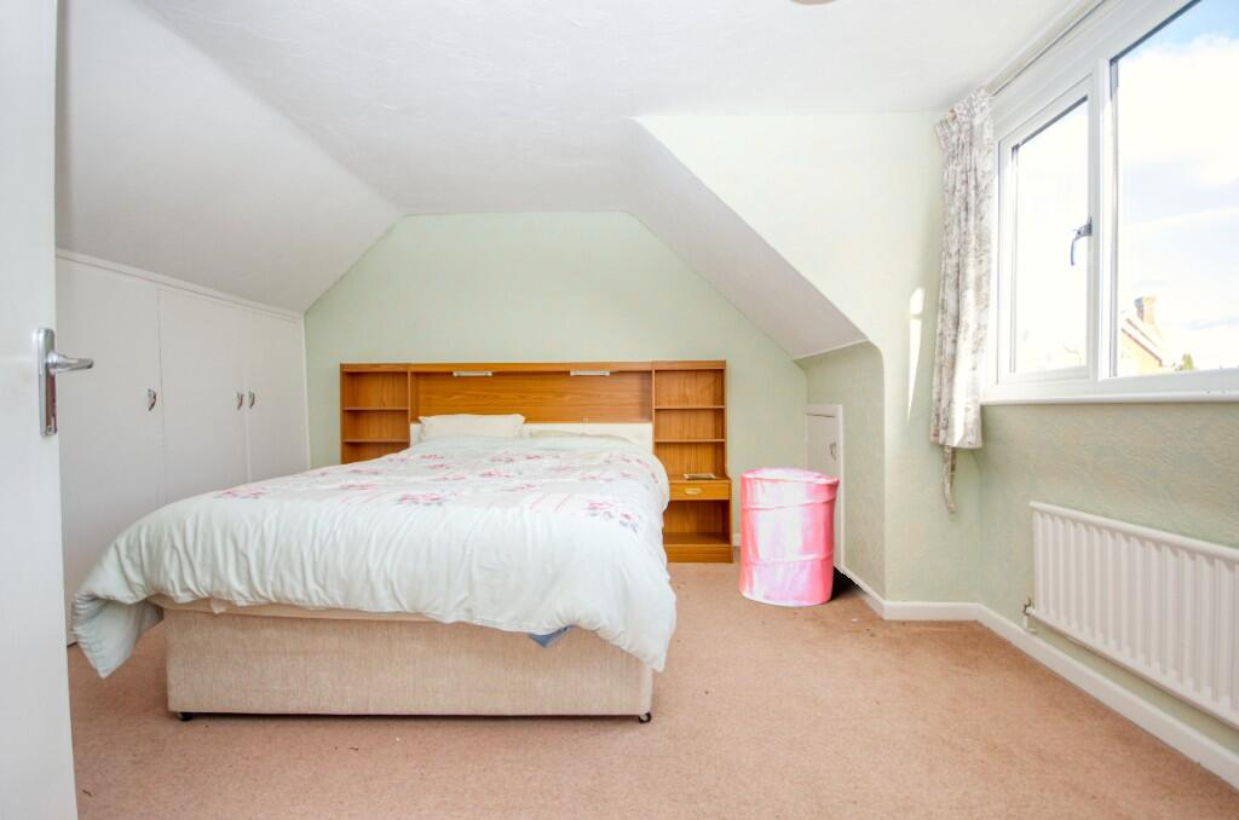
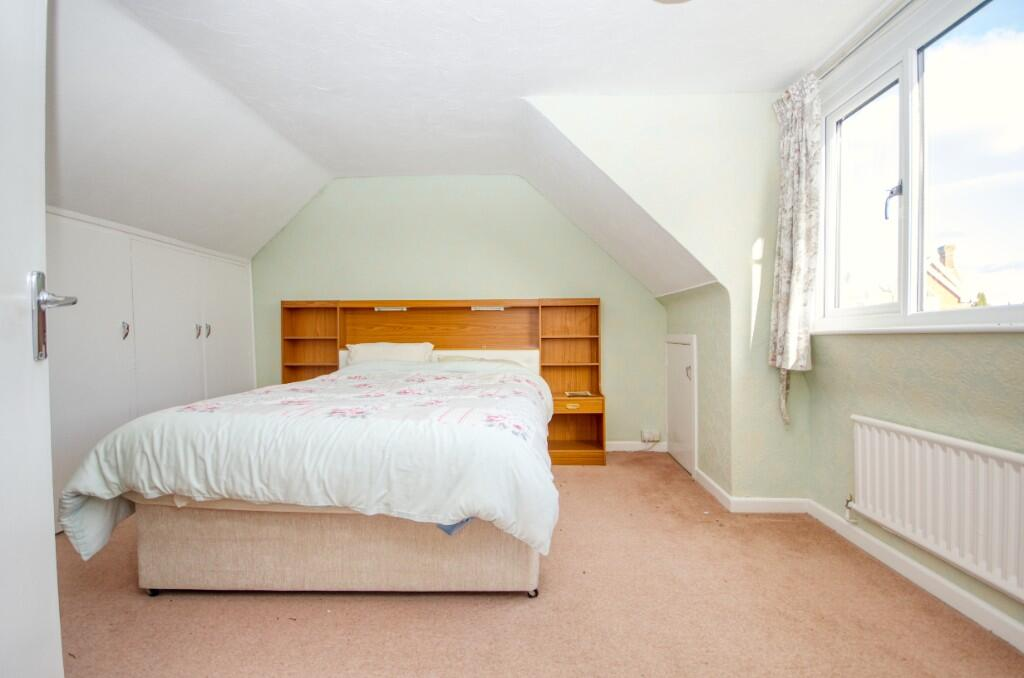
- laundry hamper [738,467,841,608]
